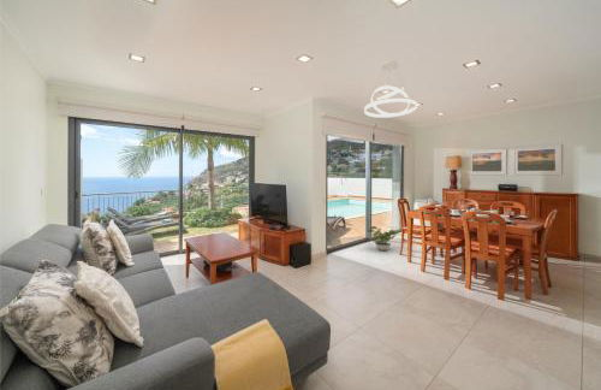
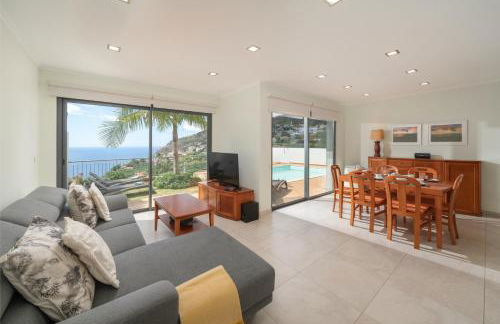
- potted plant [367,225,398,252]
- pendant light [363,59,418,119]
